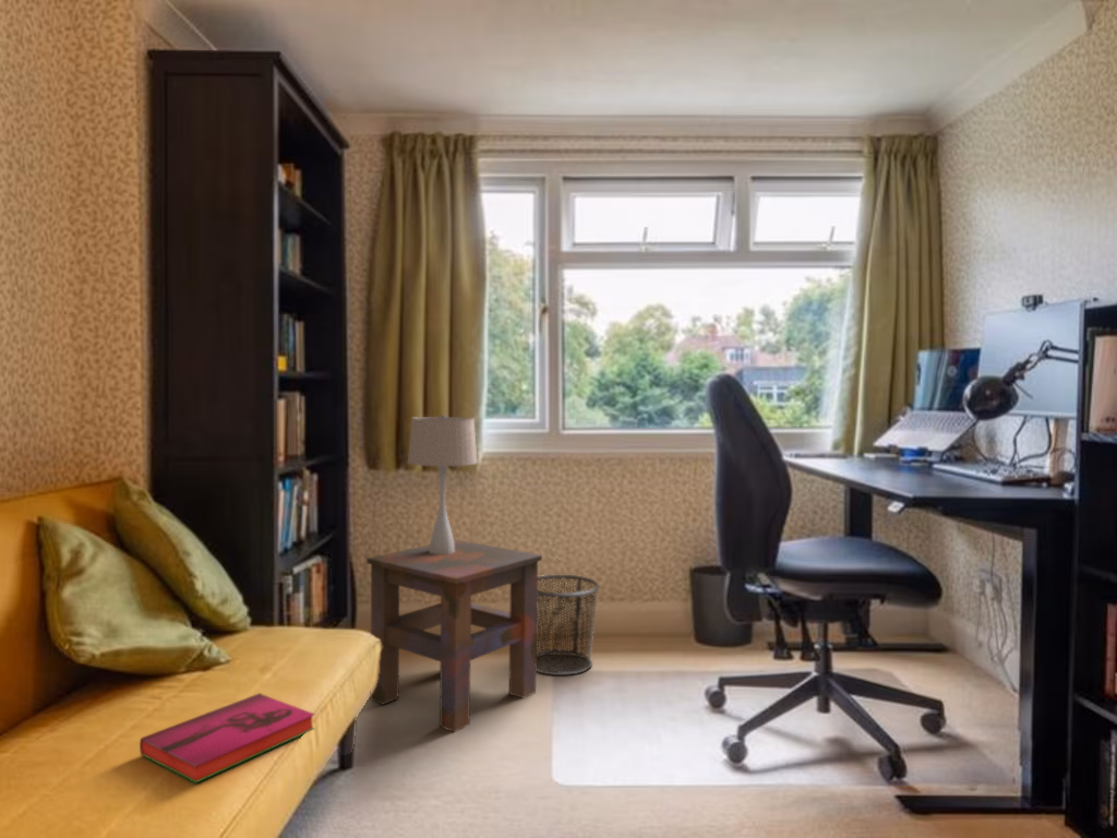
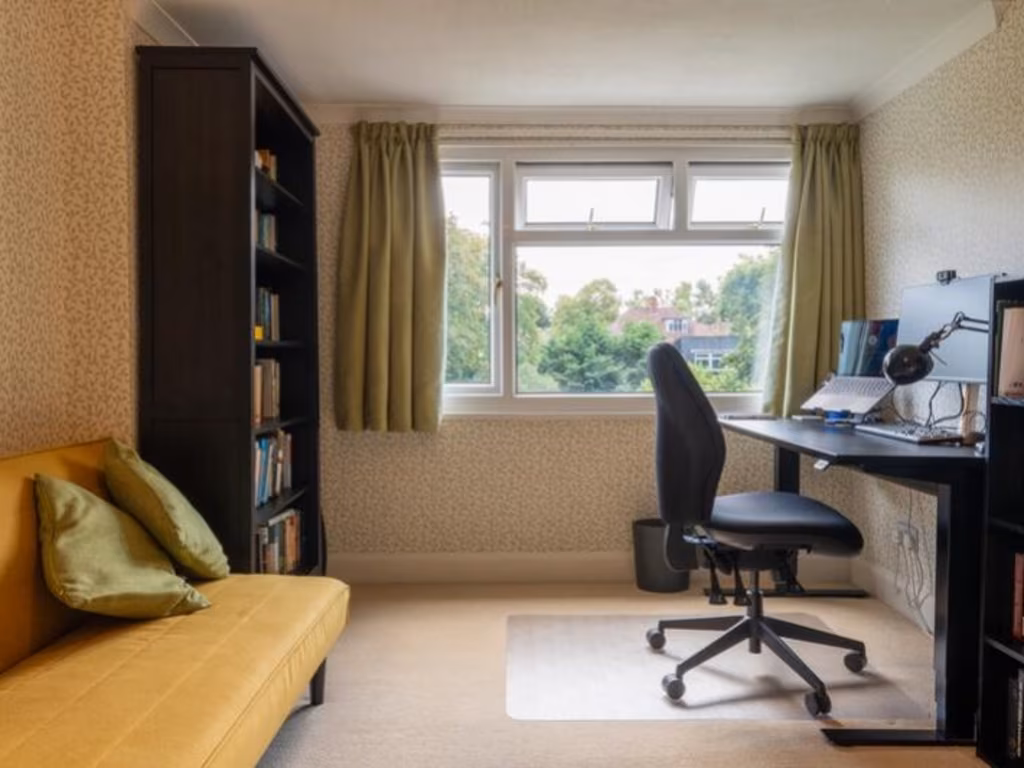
- table lamp [407,414,479,554]
- hardback book [139,692,316,785]
- waste bin [536,574,600,677]
- side table [365,538,543,733]
